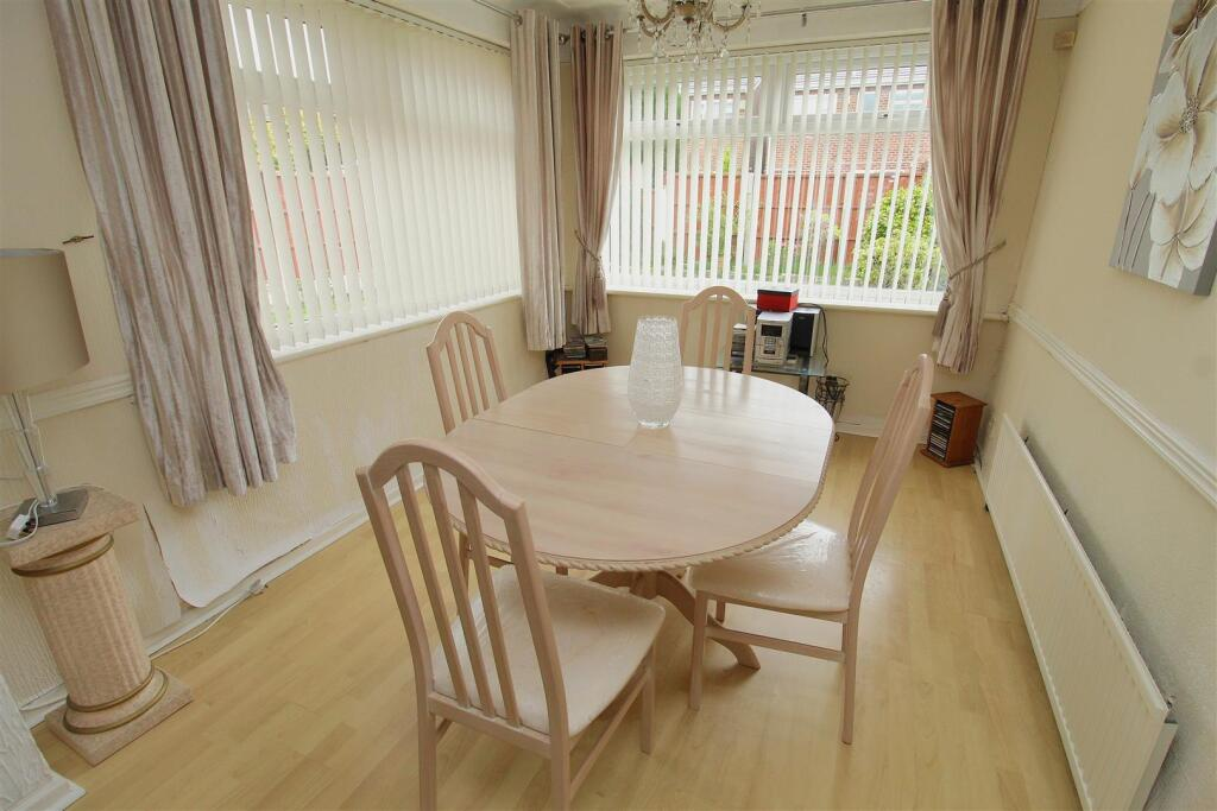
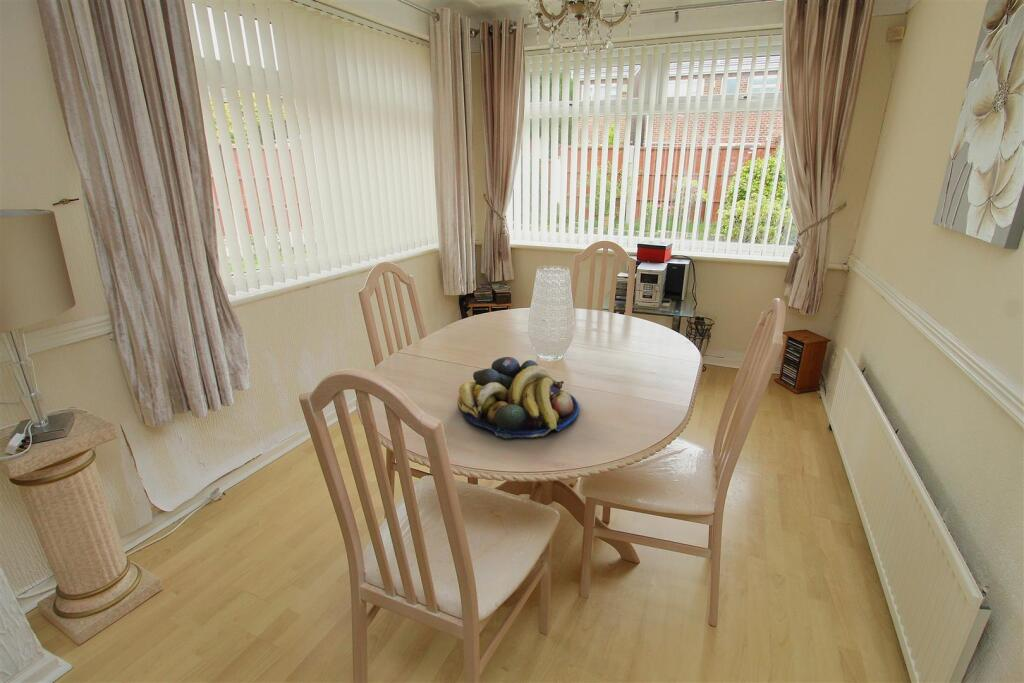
+ fruit bowl [456,356,580,439]
